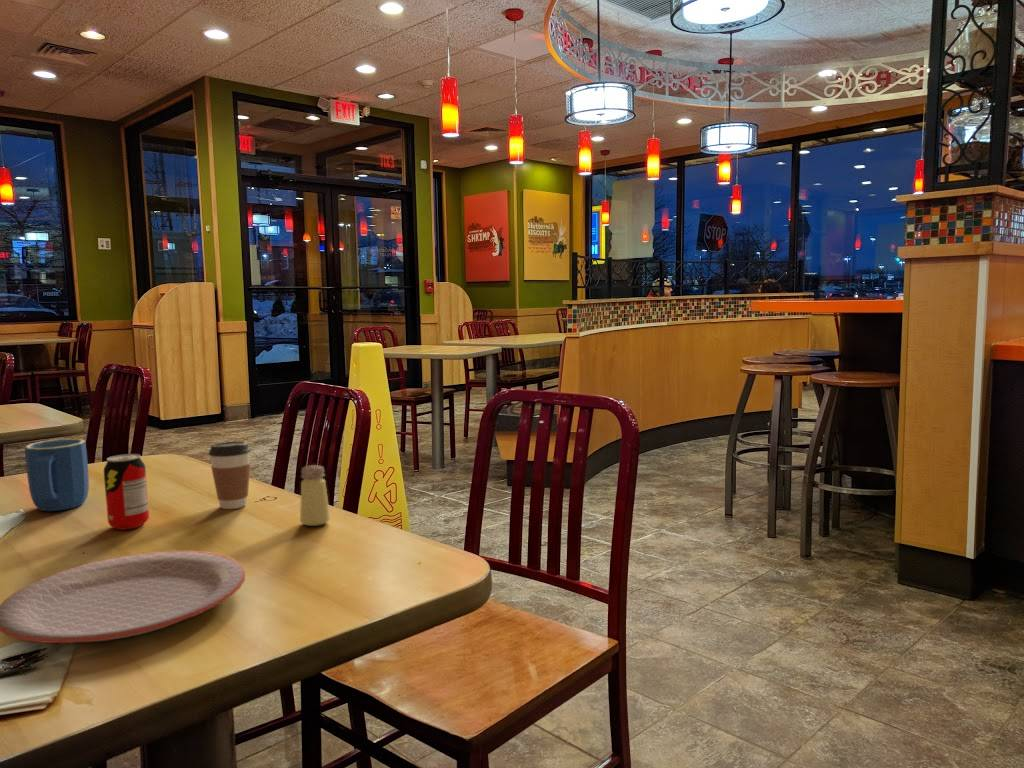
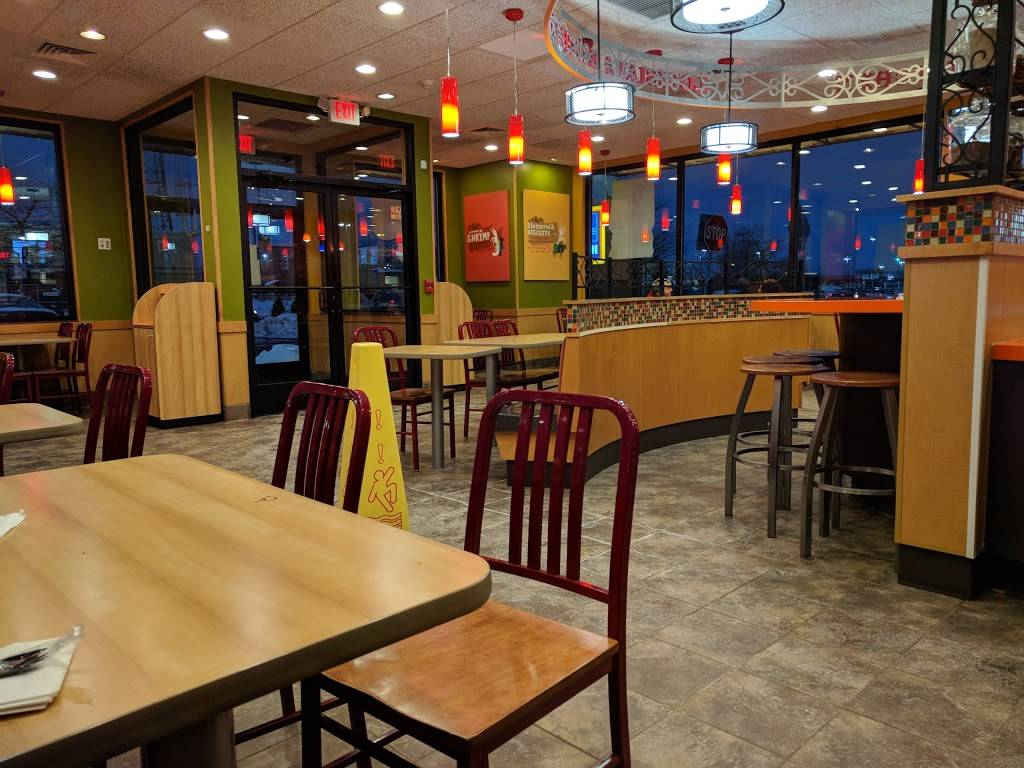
- mug [24,438,90,512]
- plate [0,550,246,644]
- saltshaker [299,464,331,527]
- coffee cup [208,441,252,510]
- beverage can [103,453,150,531]
